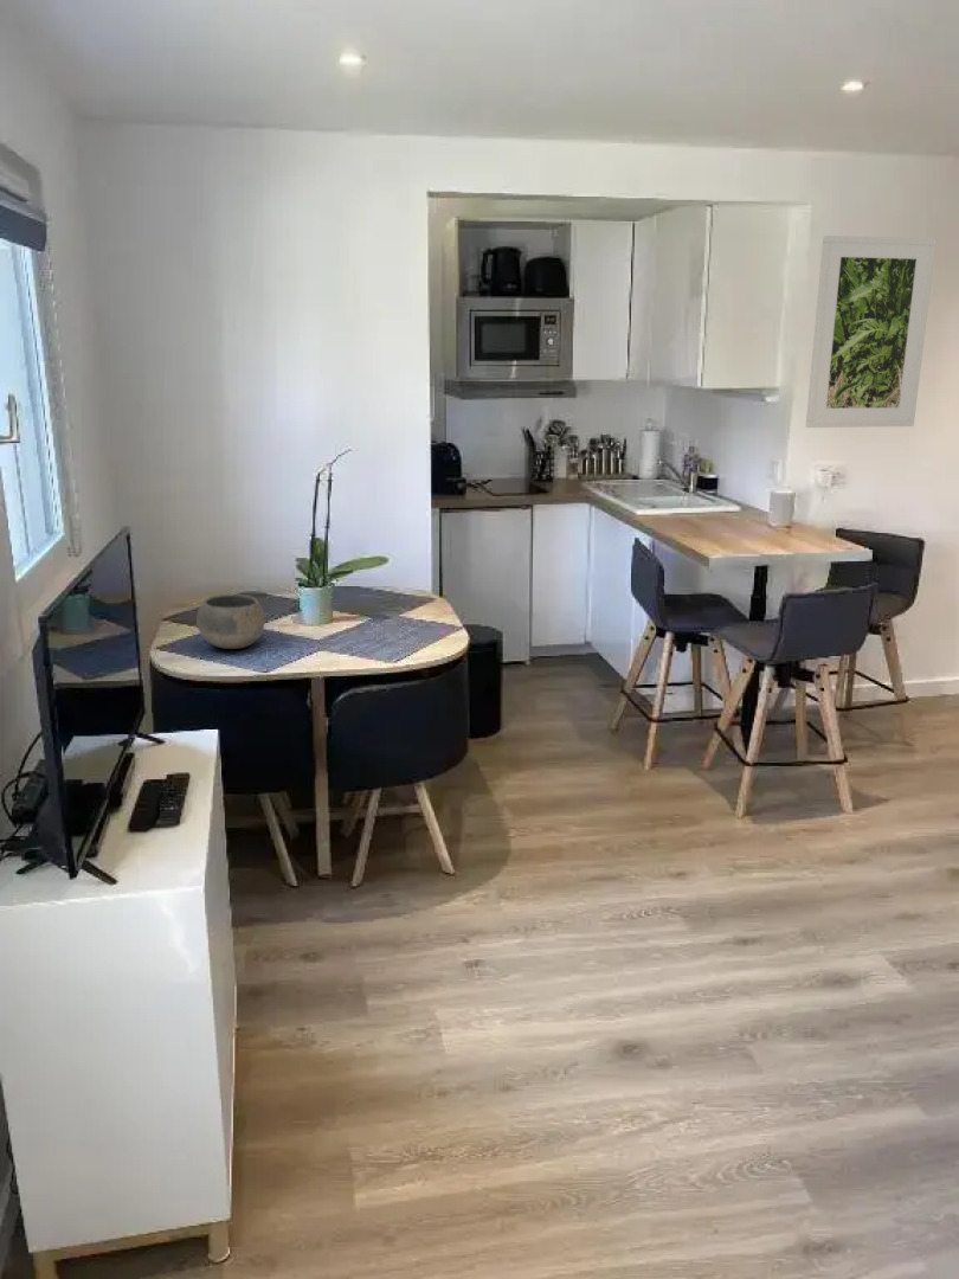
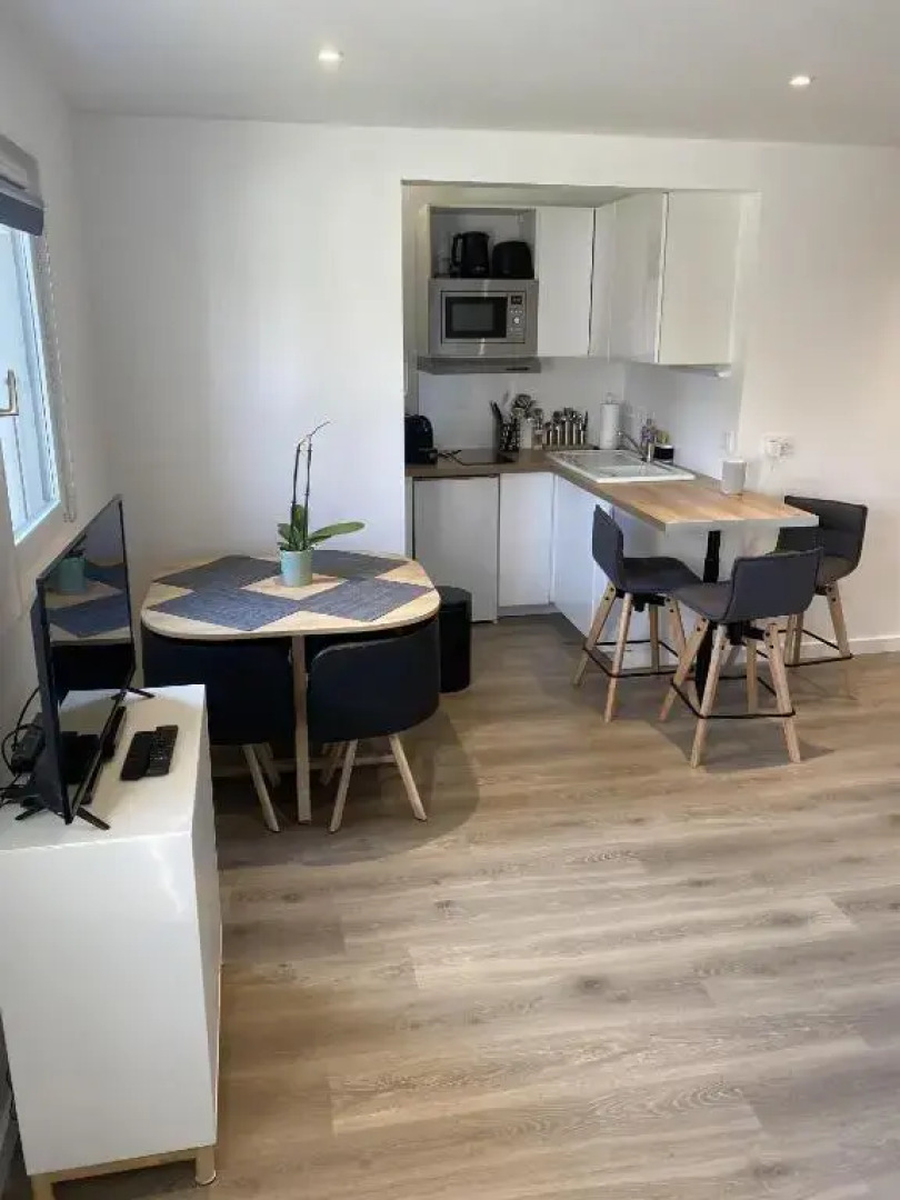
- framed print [805,234,938,429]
- bowl [195,593,265,650]
